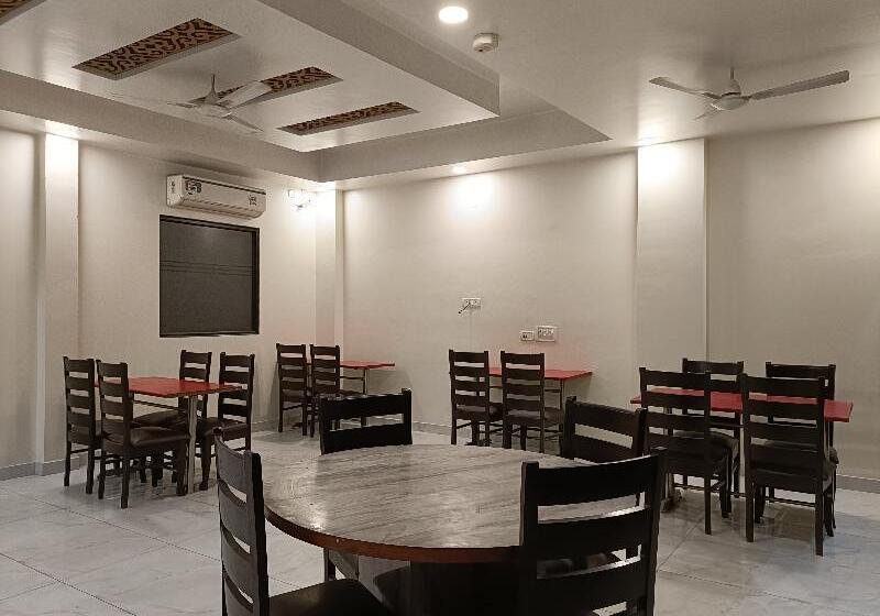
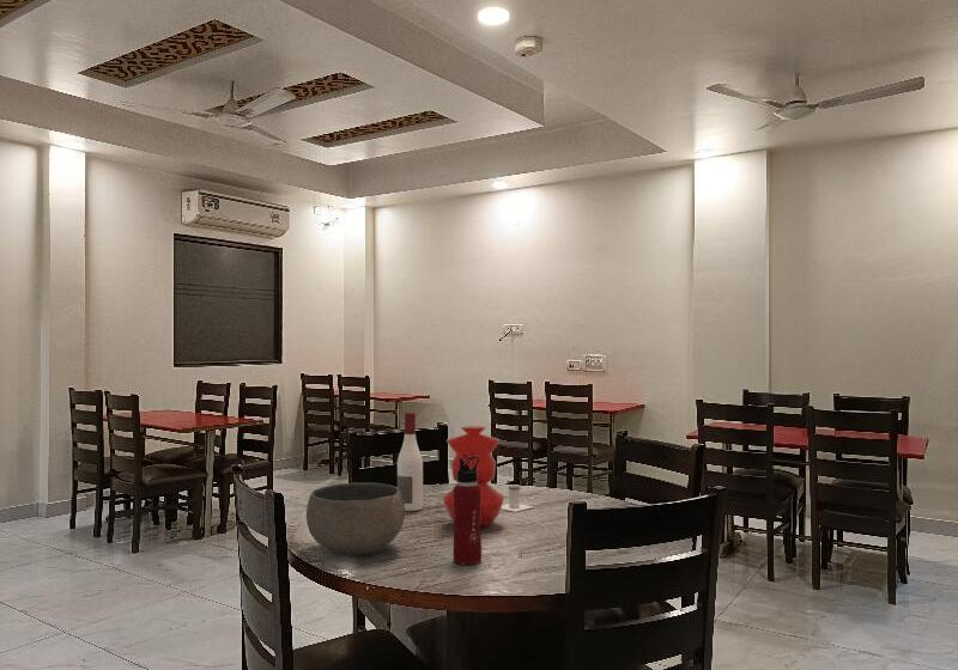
+ salt shaker [501,485,534,513]
+ vase [442,425,505,526]
+ bowl [305,481,406,556]
+ water bottle [453,456,483,566]
+ alcohol [396,412,424,512]
